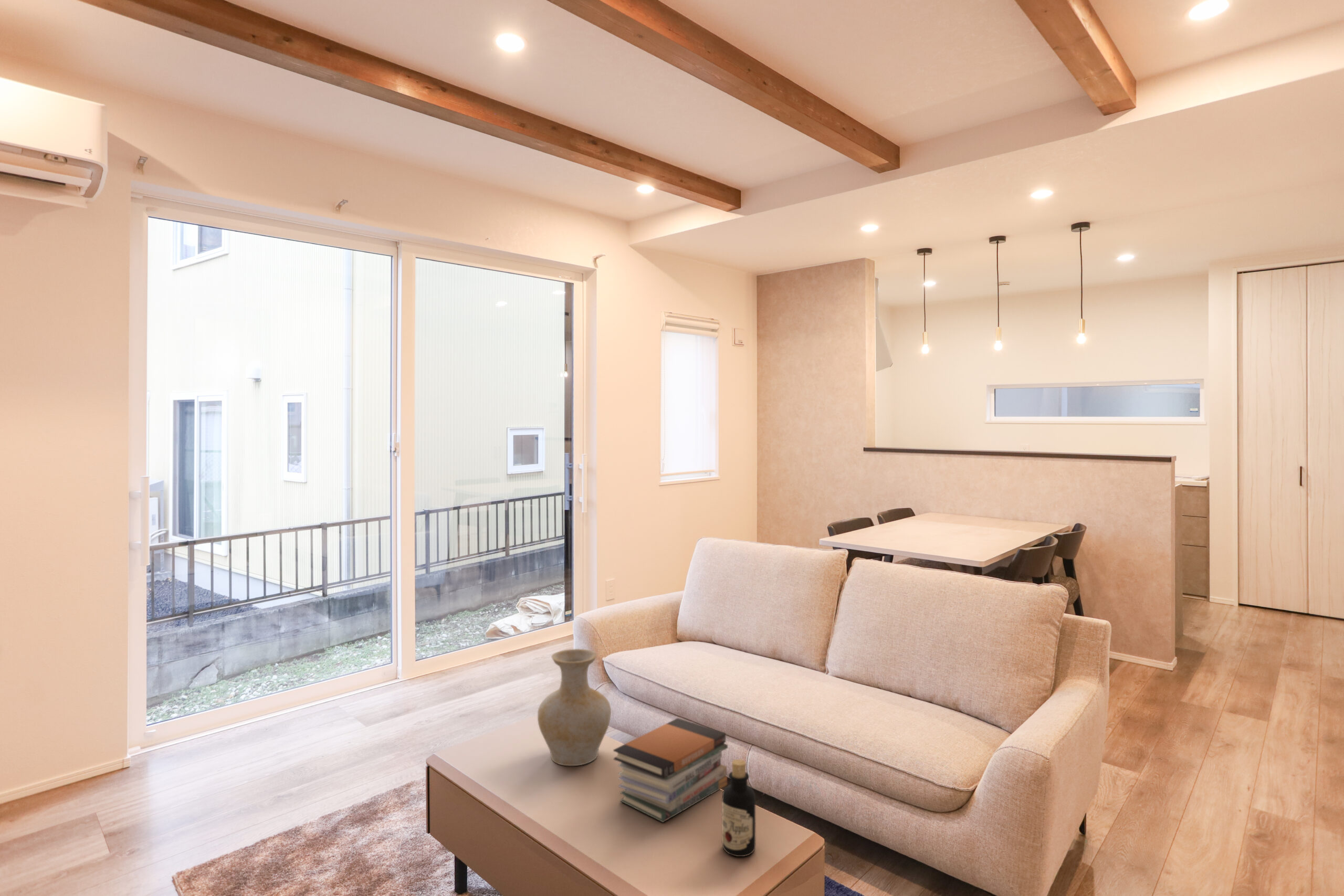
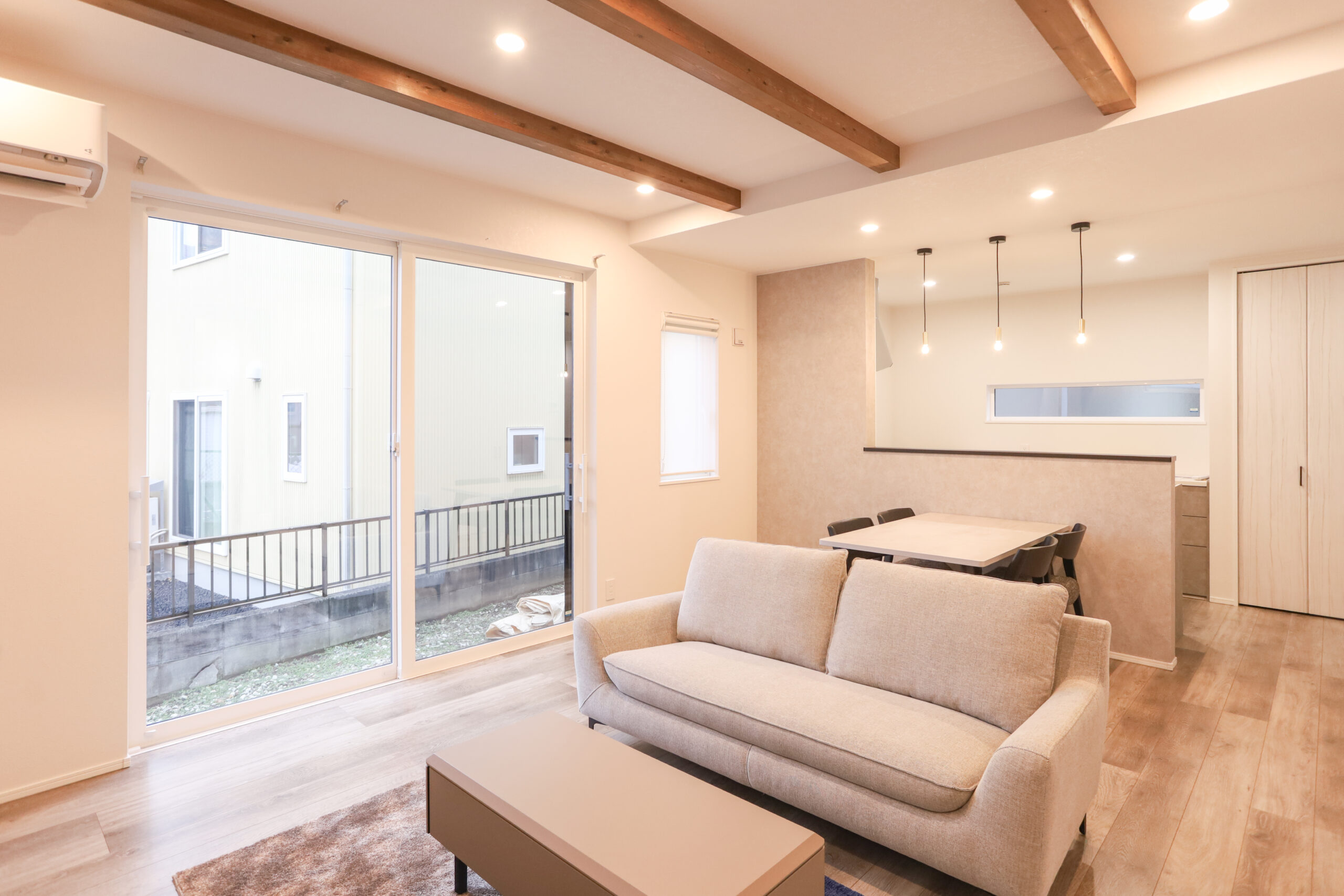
- book stack [613,718,728,823]
- bottle [721,759,756,857]
- vase [537,648,612,766]
